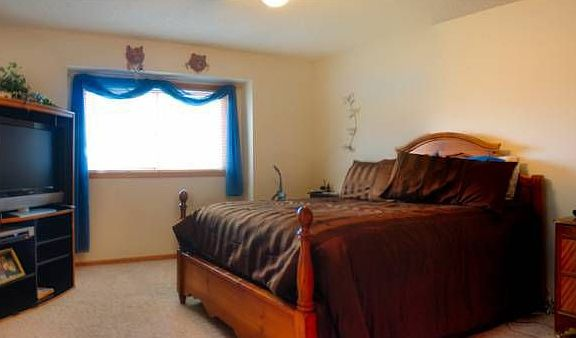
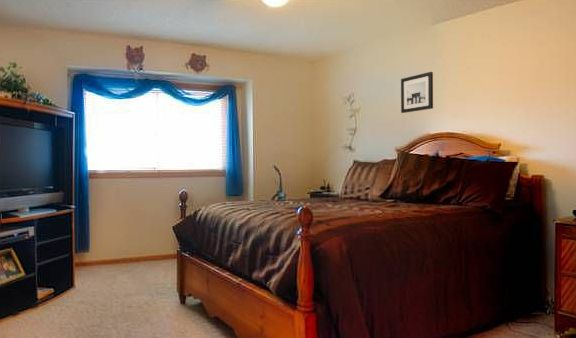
+ wall art [400,71,434,114]
